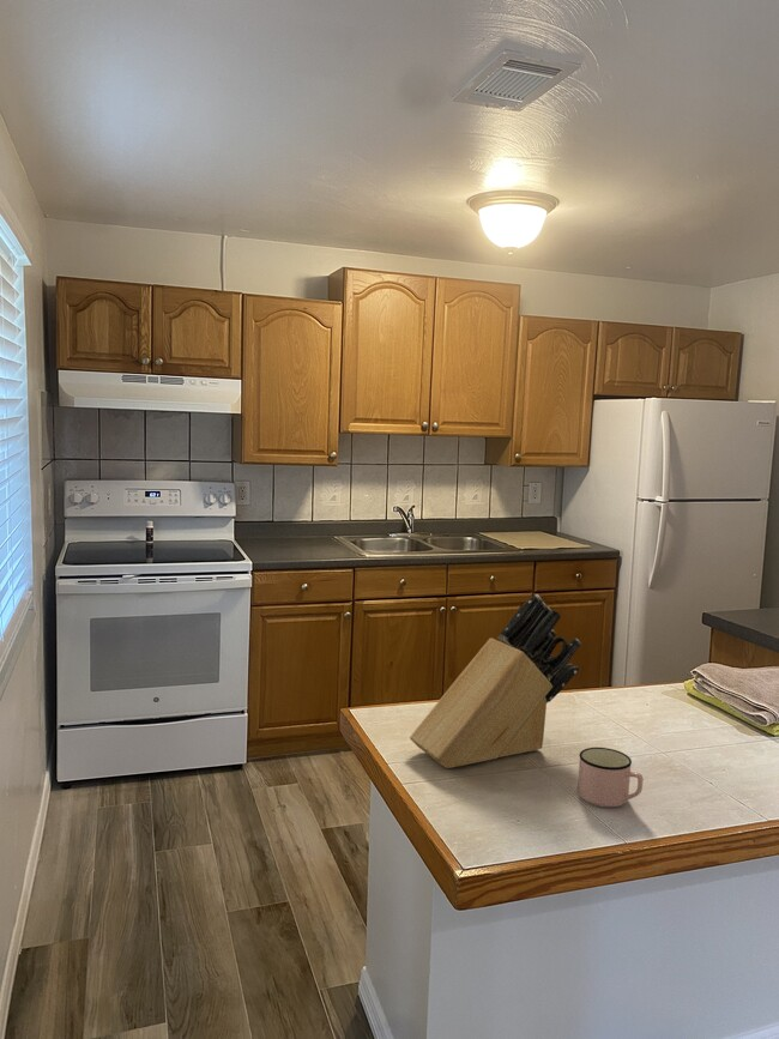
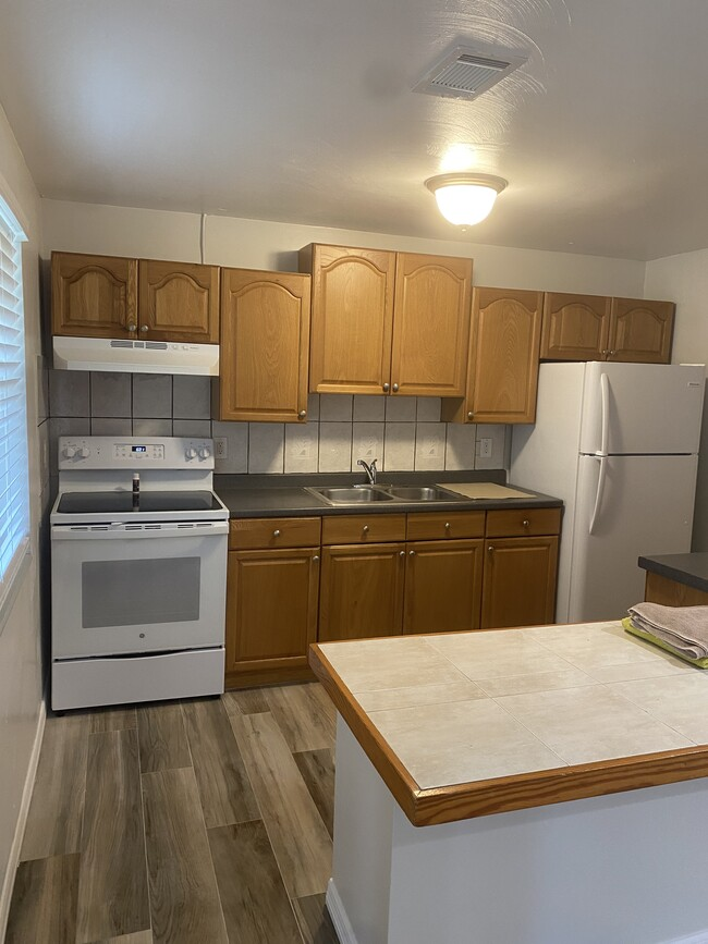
- knife block [409,593,582,769]
- mug [576,747,644,809]
